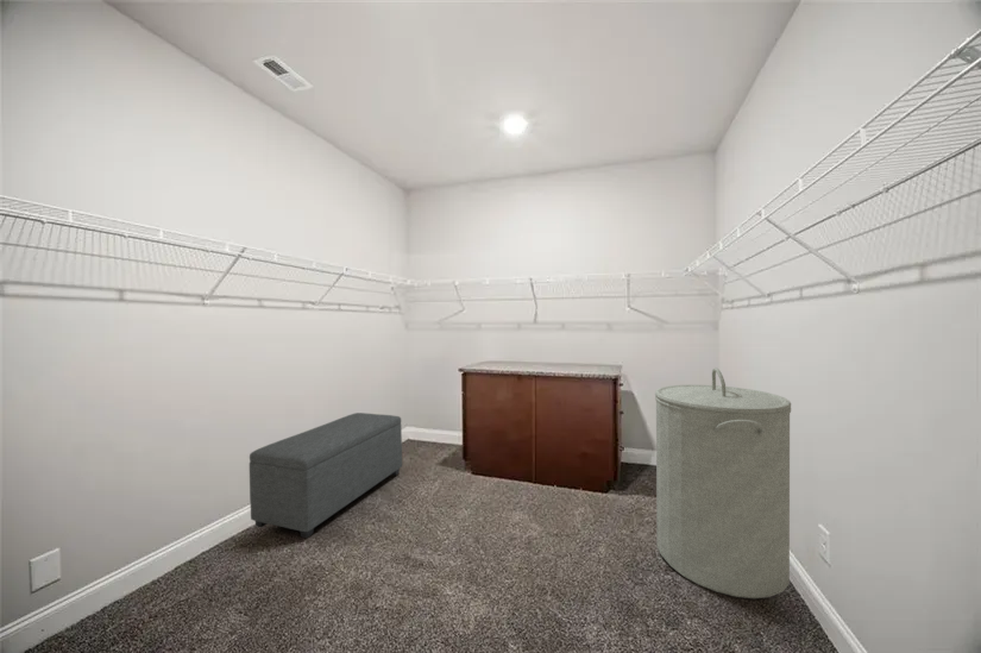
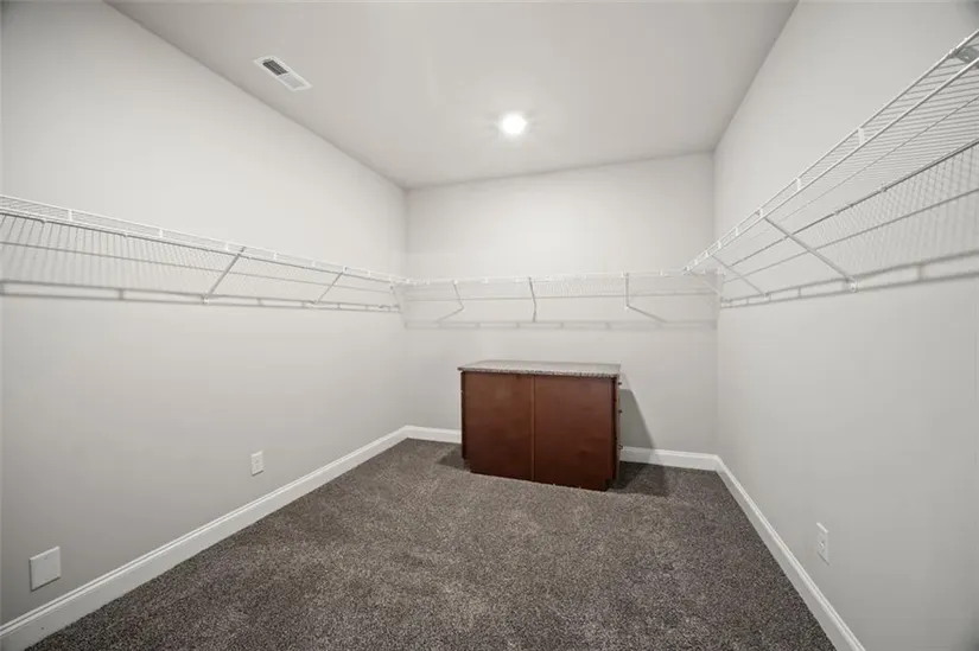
- laundry hamper [654,366,792,599]
- ottoman [249,412,403,539]
